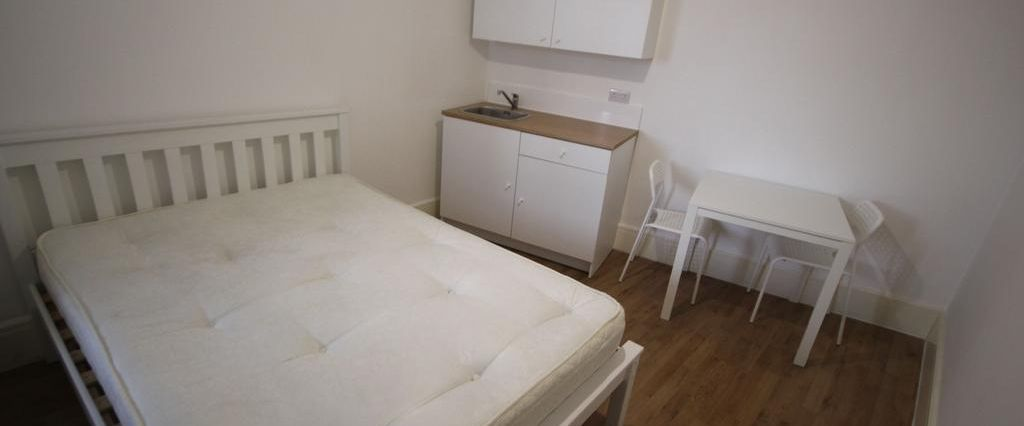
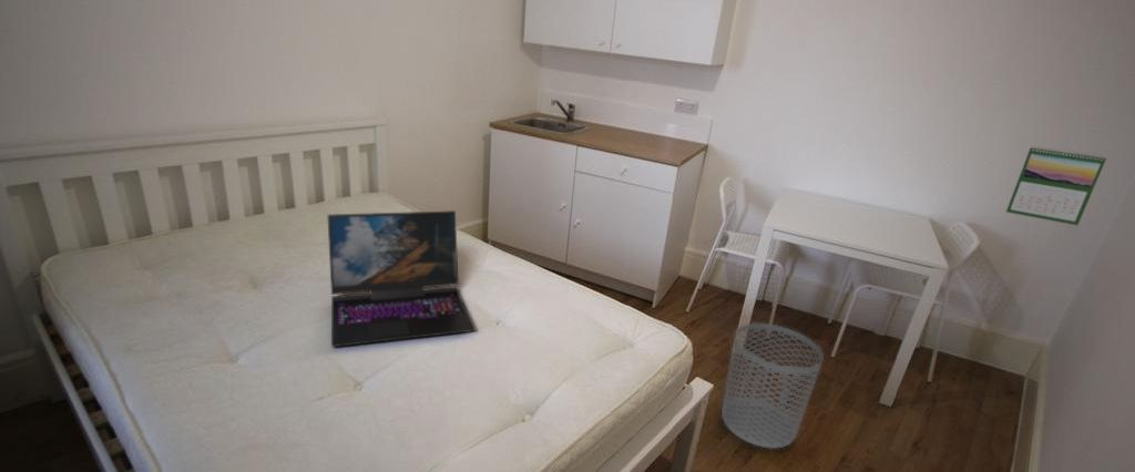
+ laptop [326,209,477,348]
+ calendar [1005,145,1108,226]
+ waste bin [720,322,825,450]
